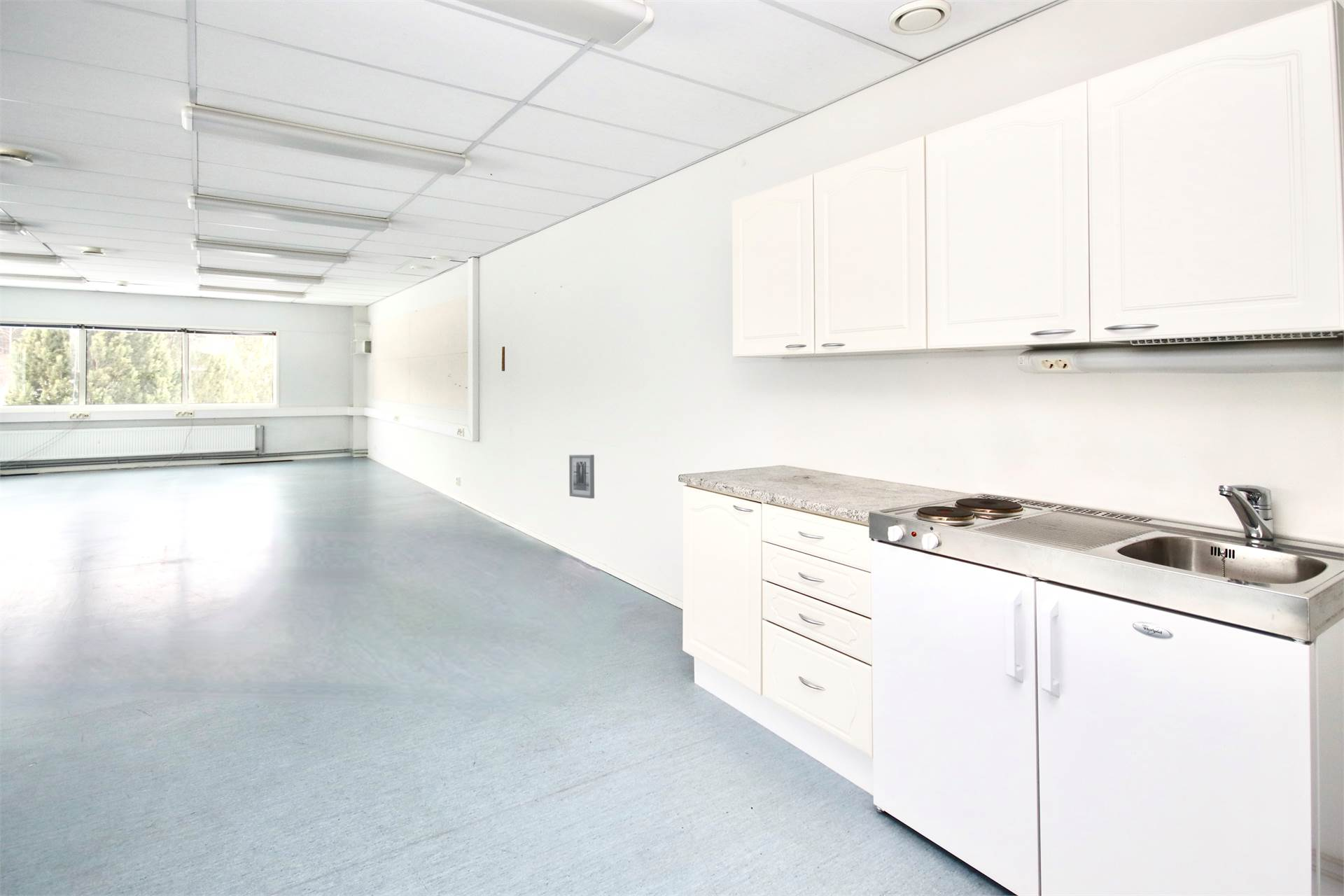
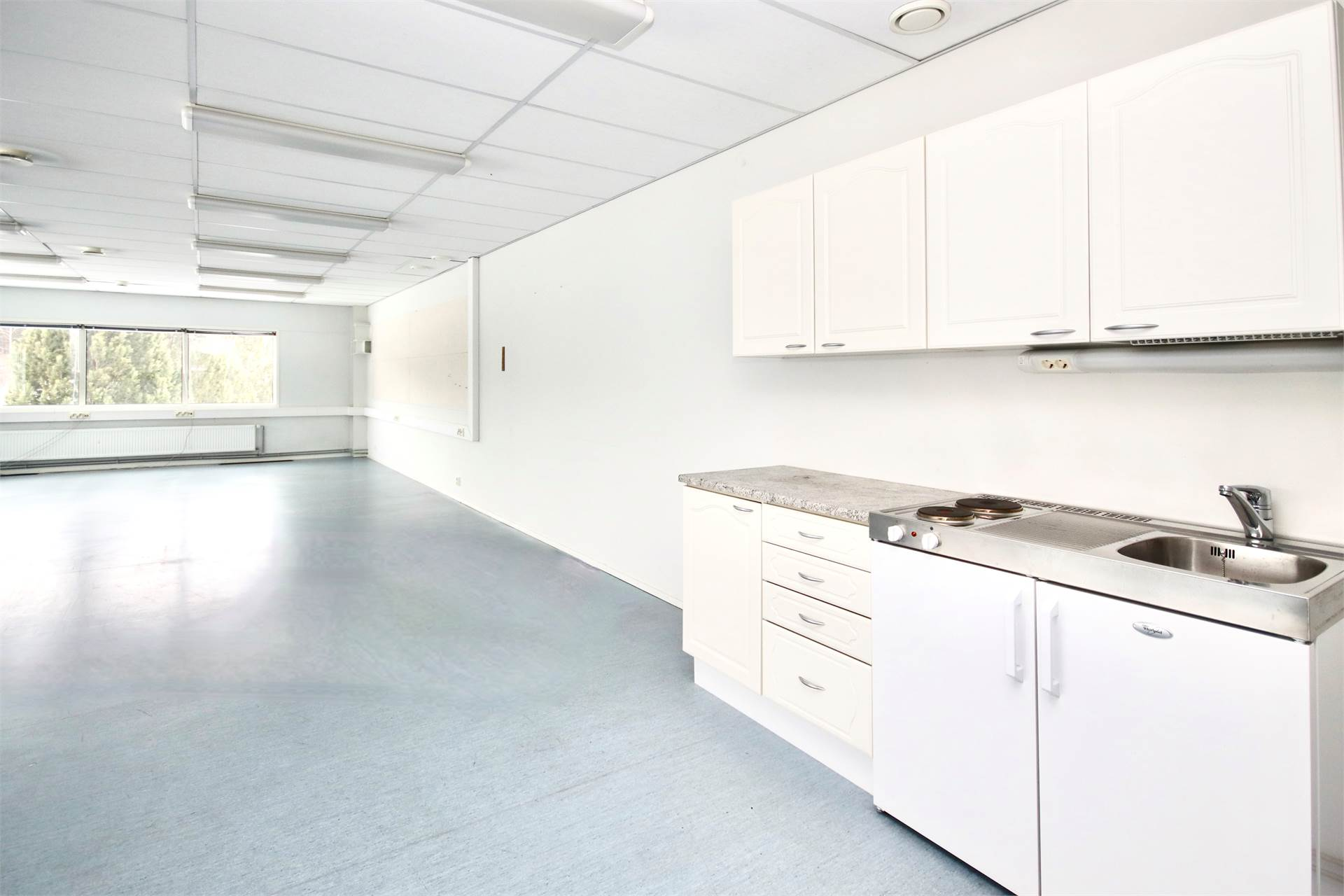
- wall art [568,454,595,499]
